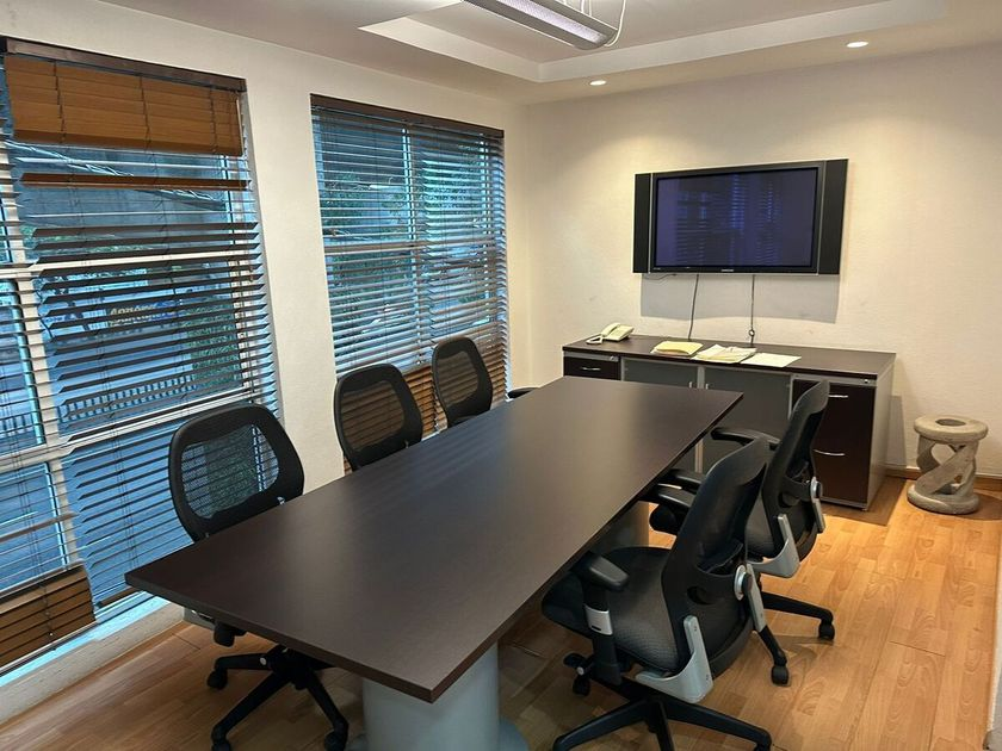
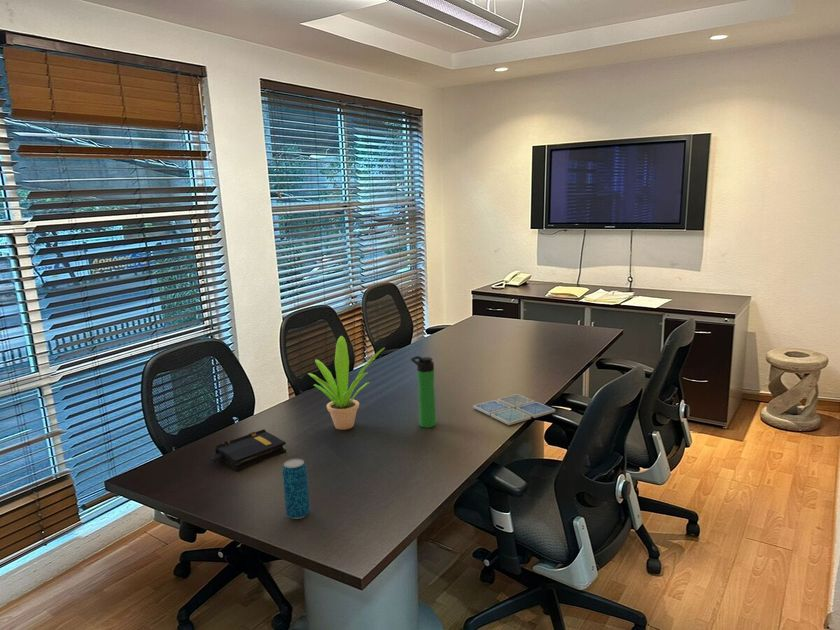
+ beverage can [281,457,311,520]
+ drink coaster [472,393,556,426]
+ potted plant [307,335,386,431]
+ bottle [410,355,437,429]
+ book [209,428,287,472]
